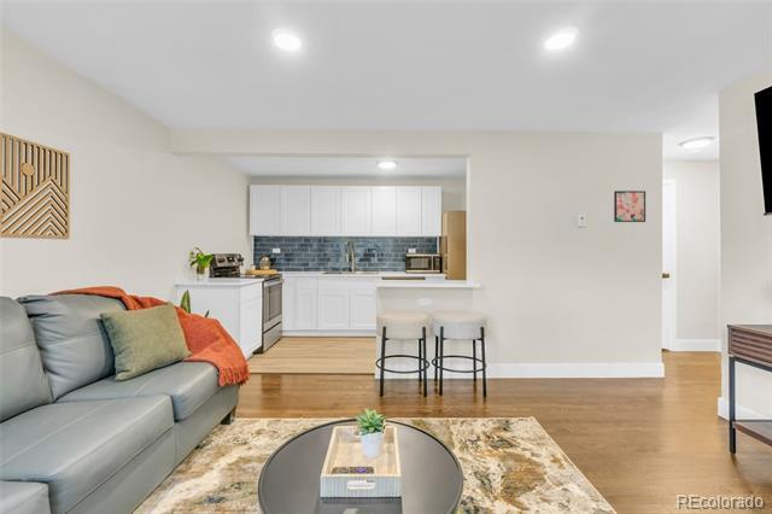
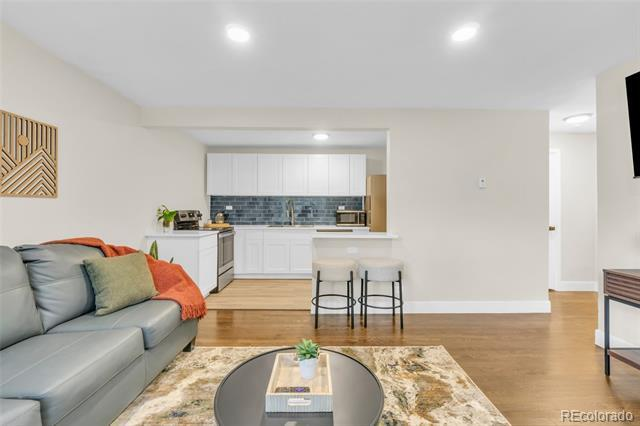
- wall art [613,189,647,223]
